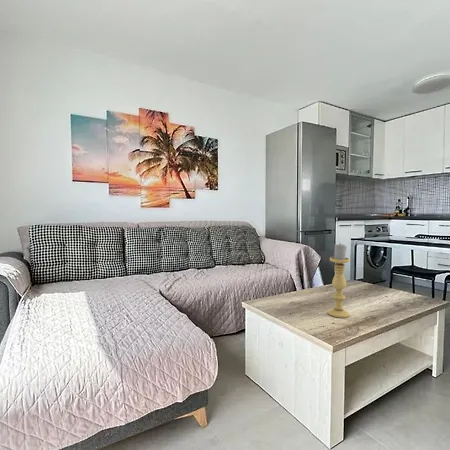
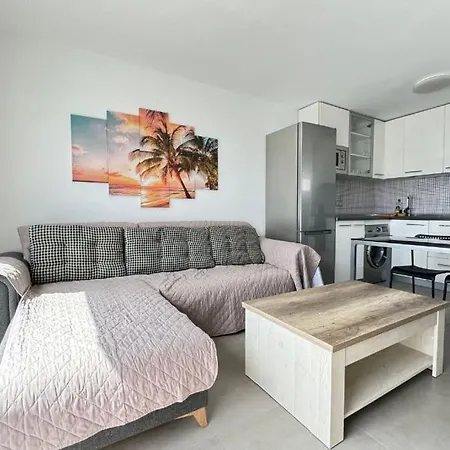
- candle holder [327,242,351,319]
